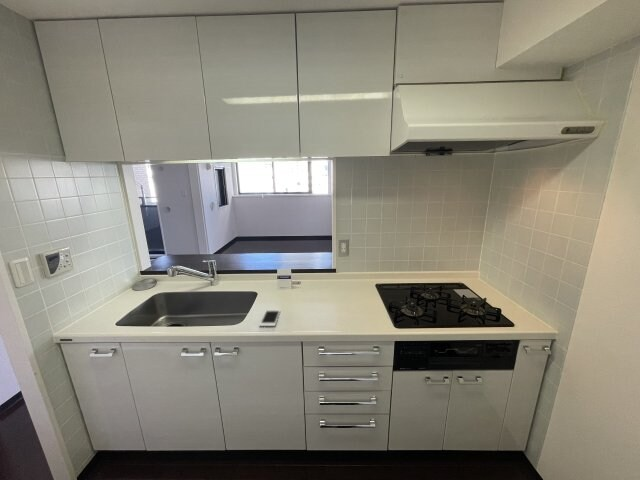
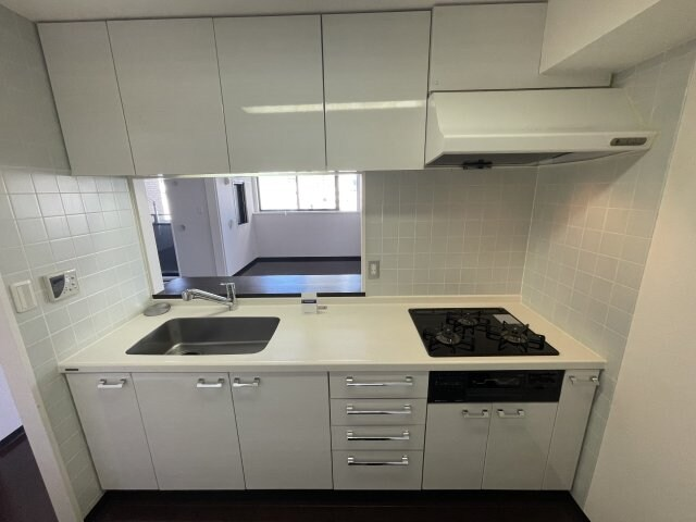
- cell phone [258,309,281,327]
